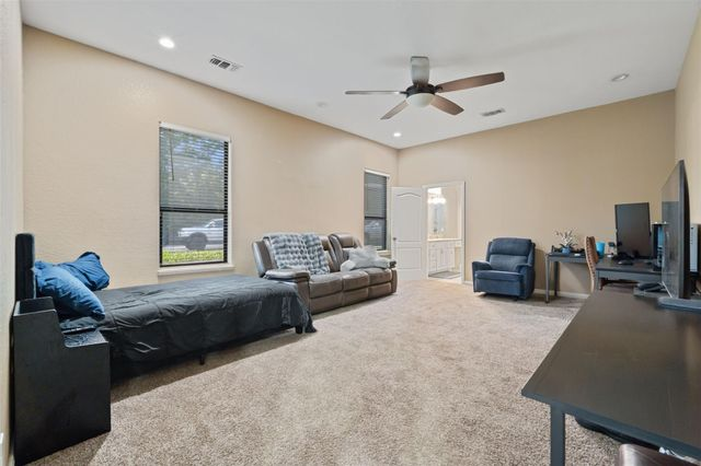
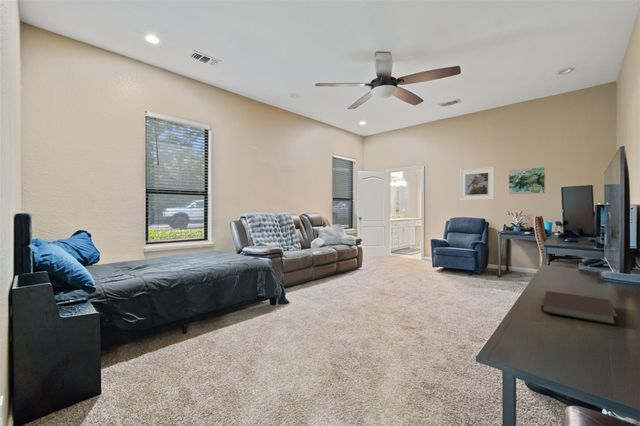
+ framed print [459,166,495,201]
+ notebook [540,290,619,327]
+ wall art [508,166,546,195]
